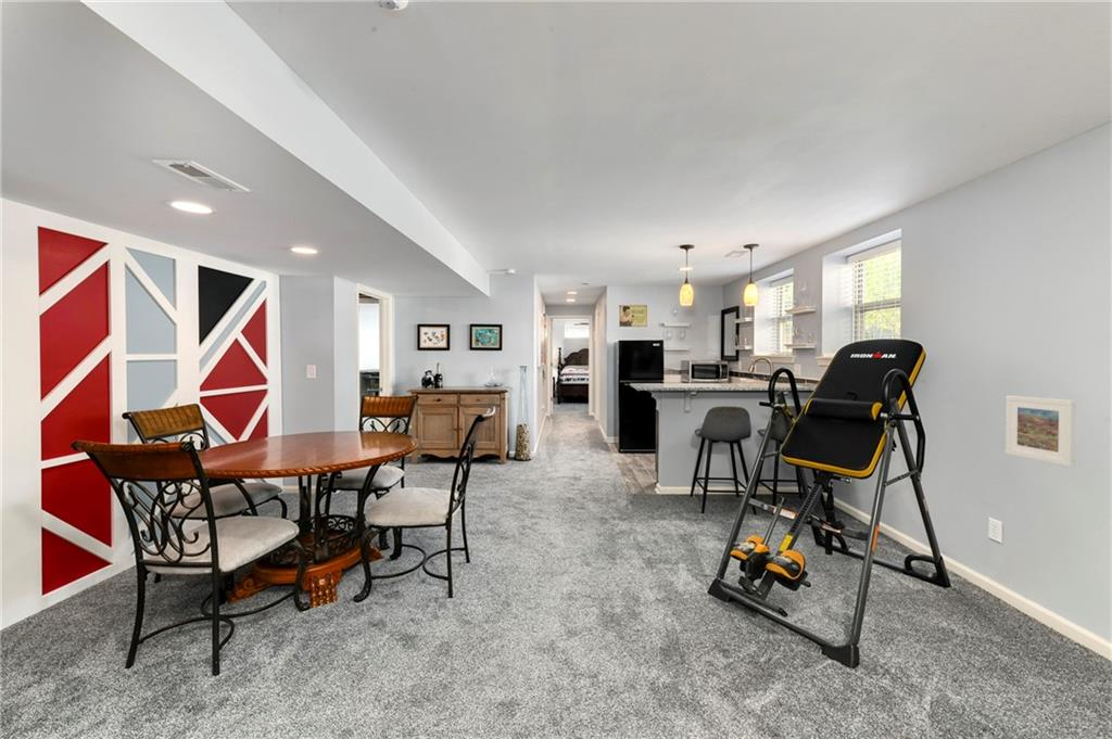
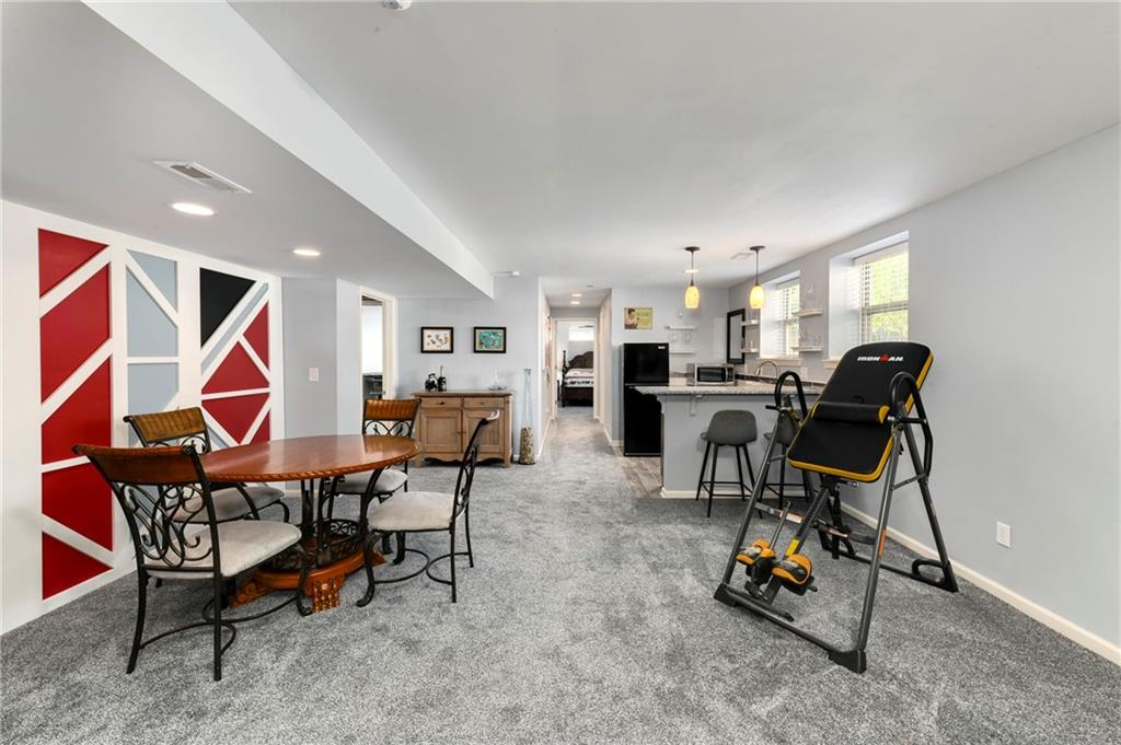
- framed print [1004,395,1076,468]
